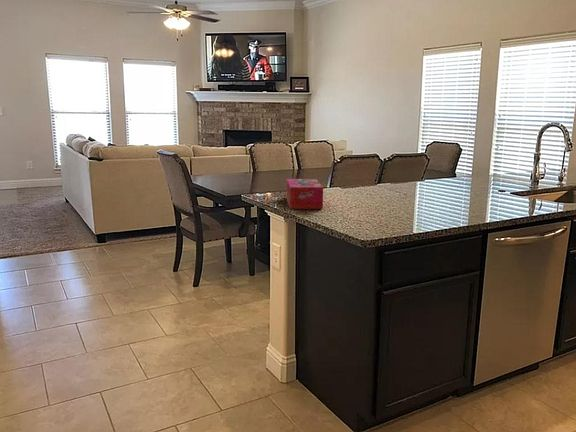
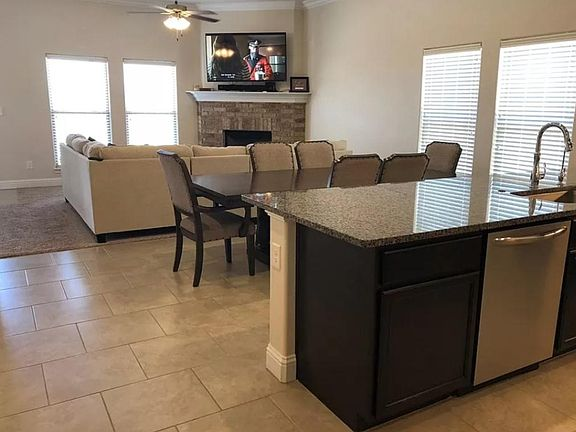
- tissue box [285,178,324,210]
